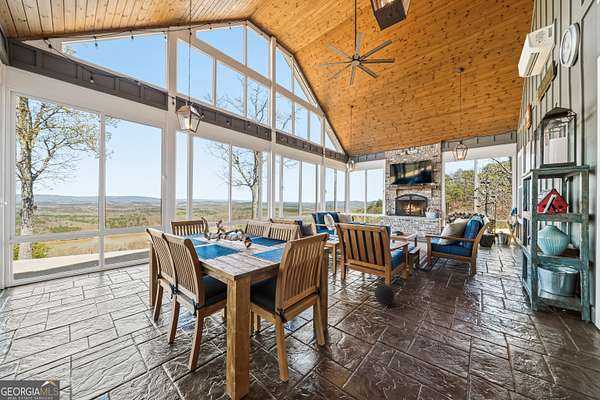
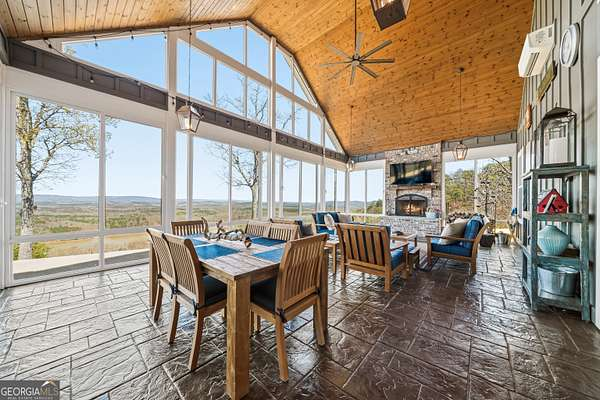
- ball [374,283,396,306]
